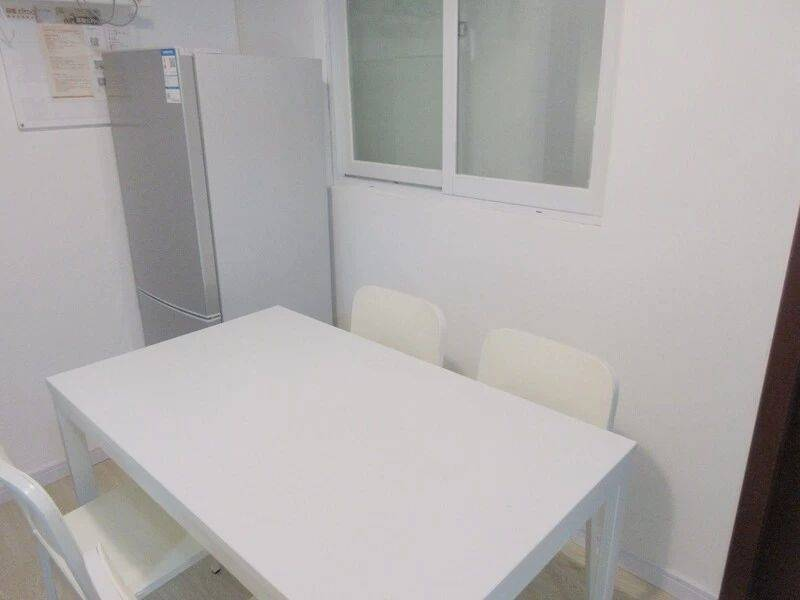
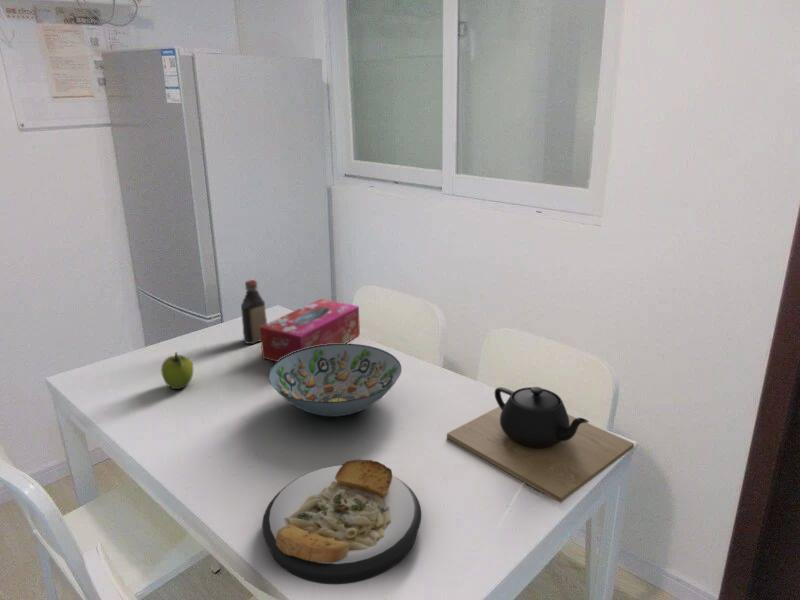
+ bottle [240,279,268,345]
+ decorative bowl [267,343,402,417]
+ plate [261,458,422,585]
+ fruit [160,351,194,390]
+ teapot [446,386,635,504]
+ tissue box [260,298,361,363]
